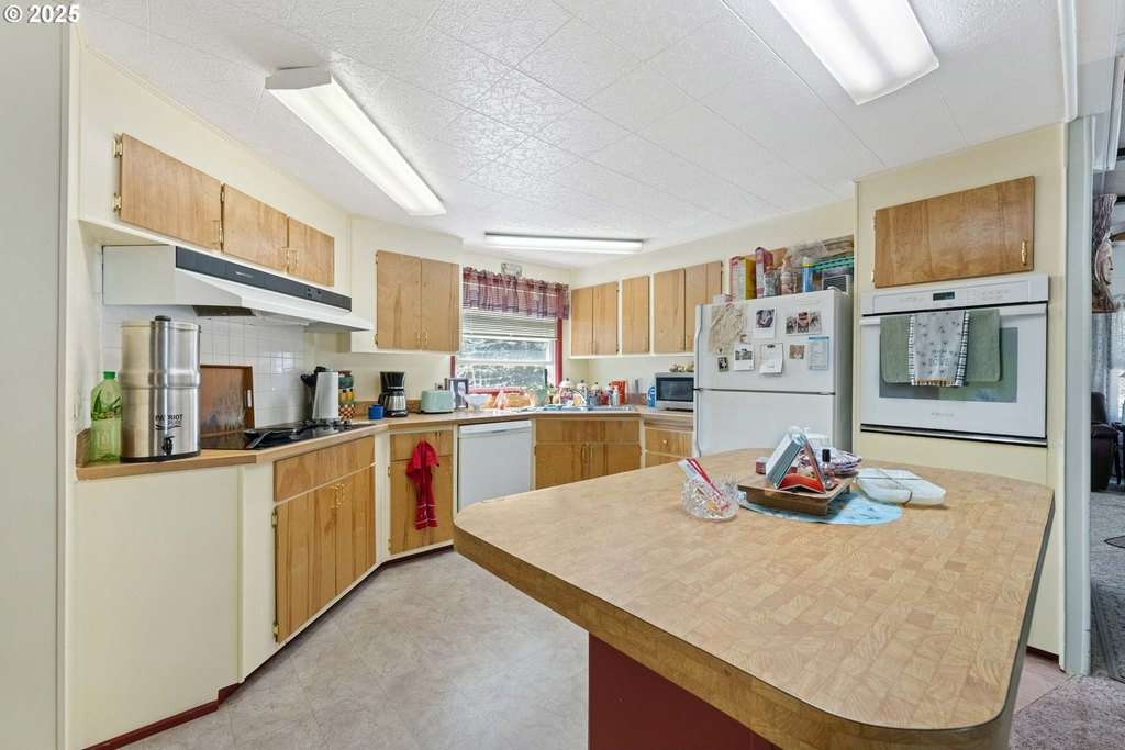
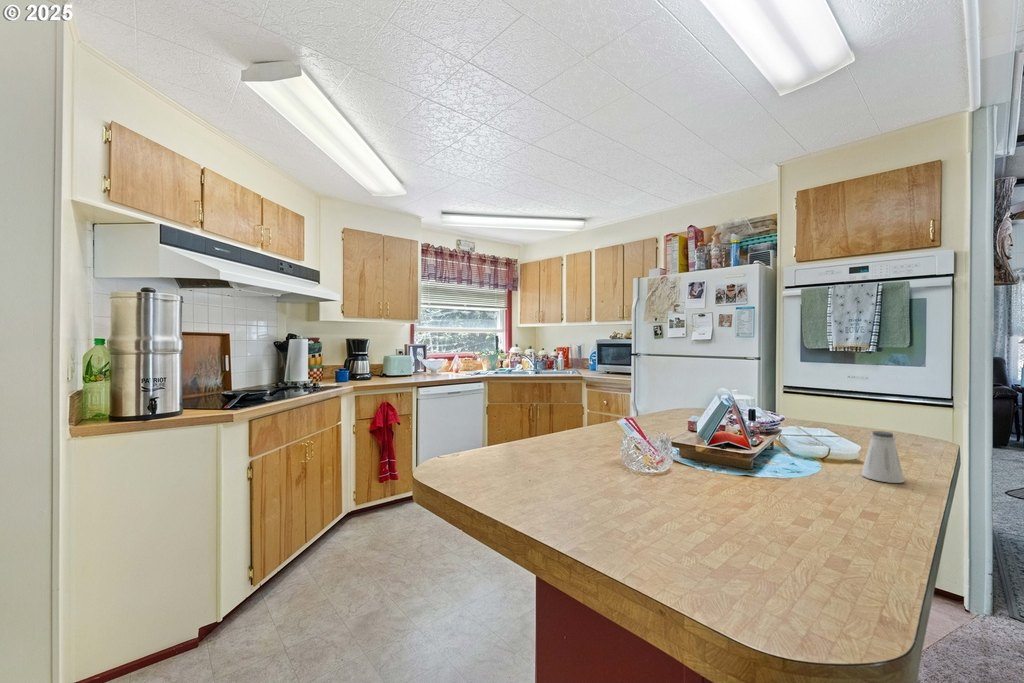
+ saltshaker [861,430,905,484]
